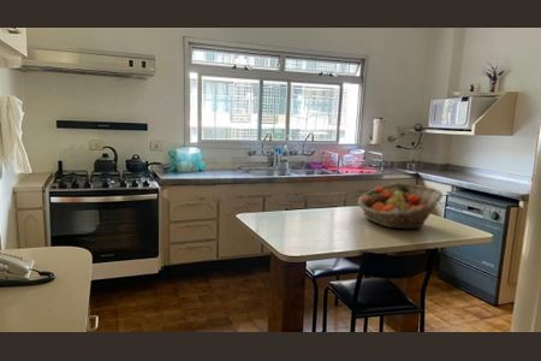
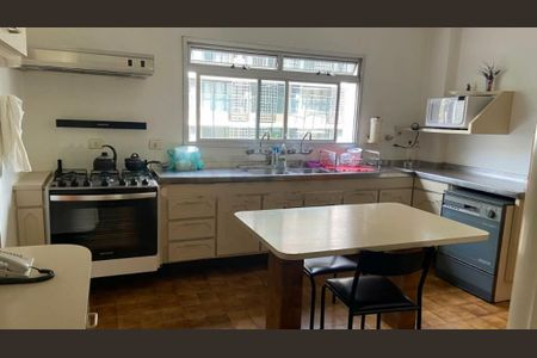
- fruit basket [357,182,444,231]
